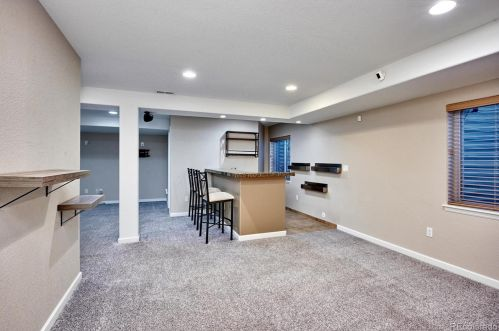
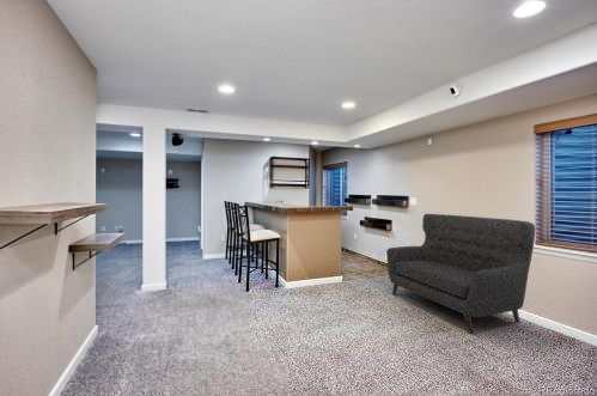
+ sofa [385,213,536,334]
